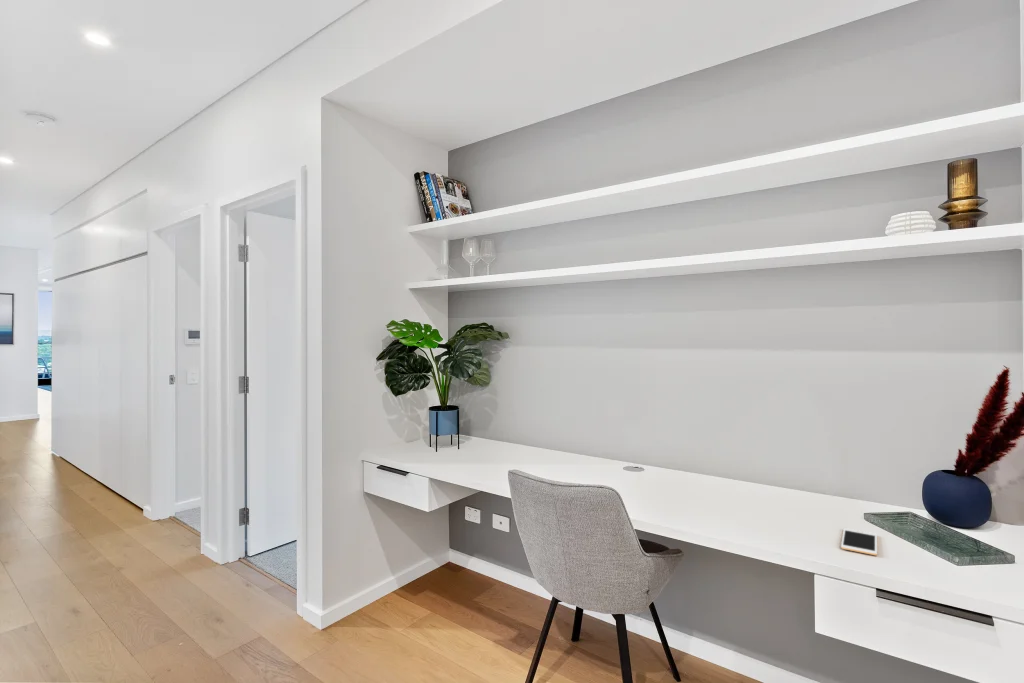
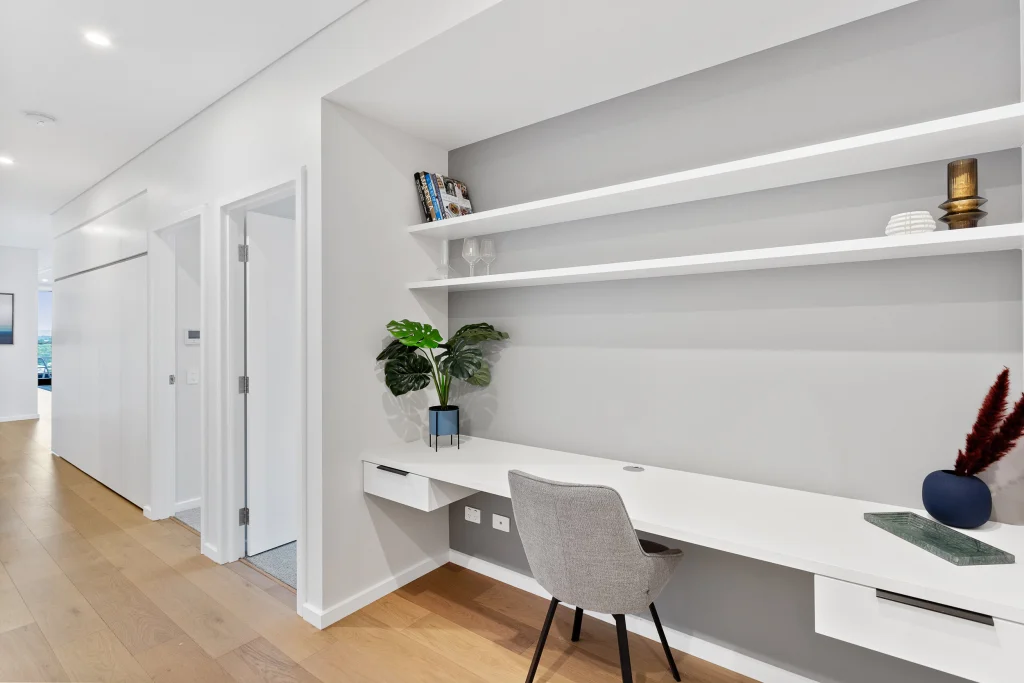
- cell phone [840,527,878,556]
